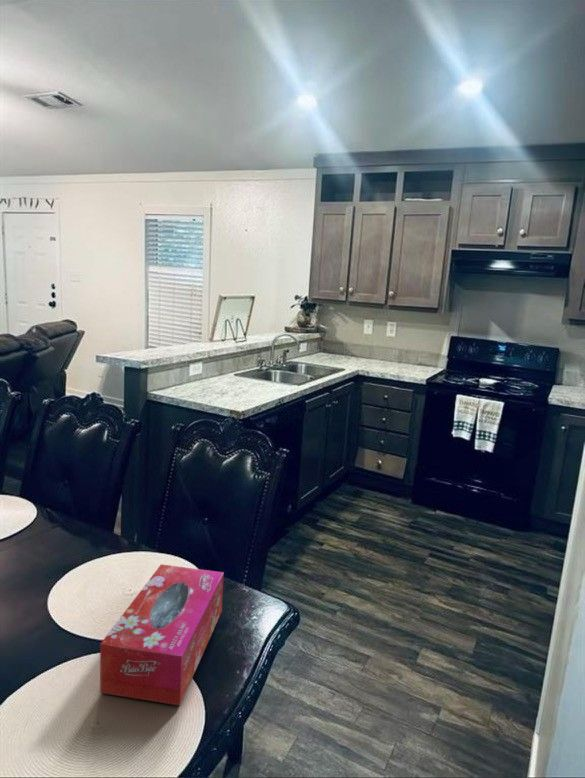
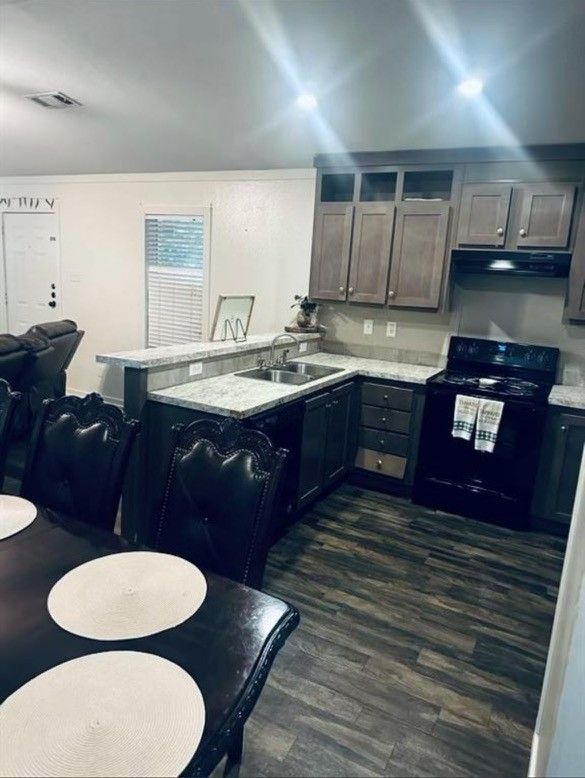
- tissue box [99,563,225,707]
